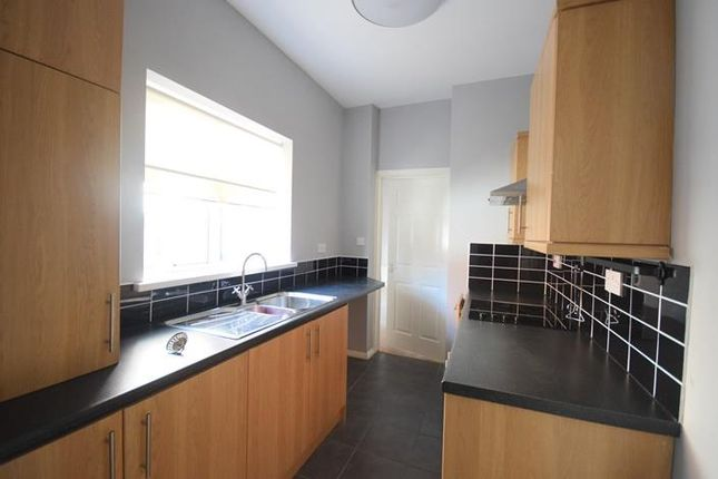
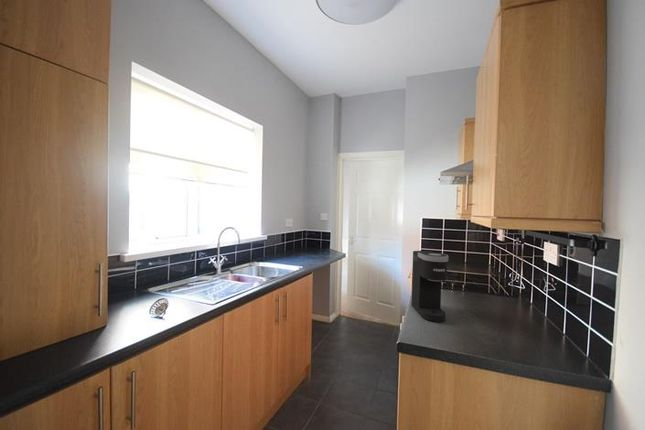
+ coffee maker [411,250,449,323]
